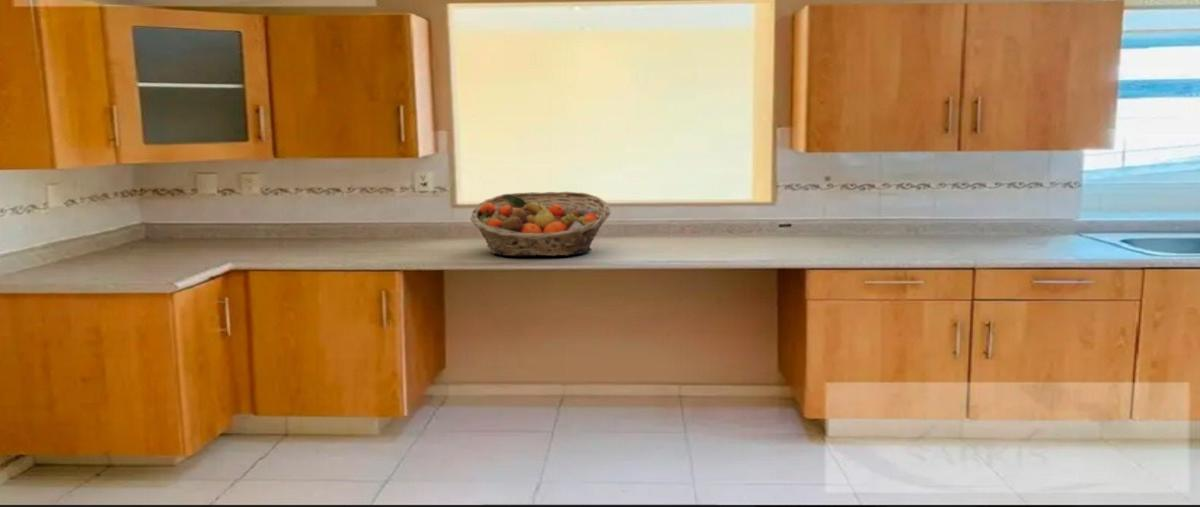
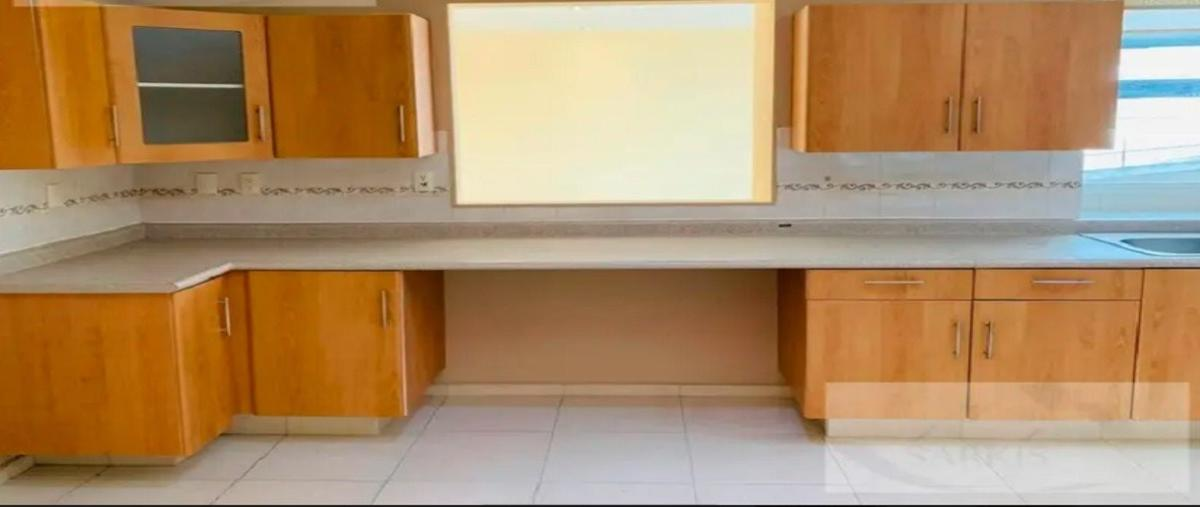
- fruit basket [469,191,612,257]
